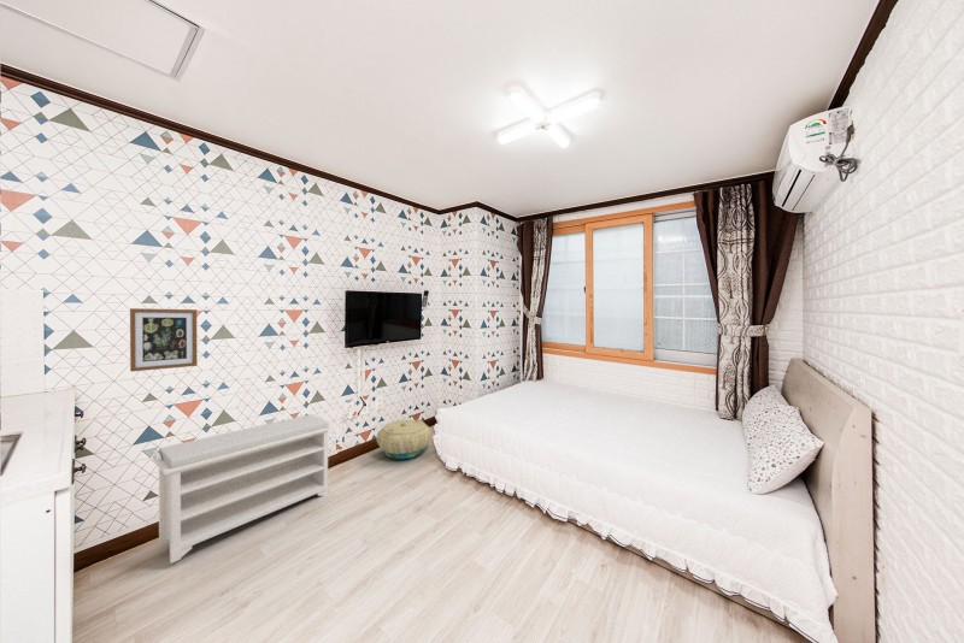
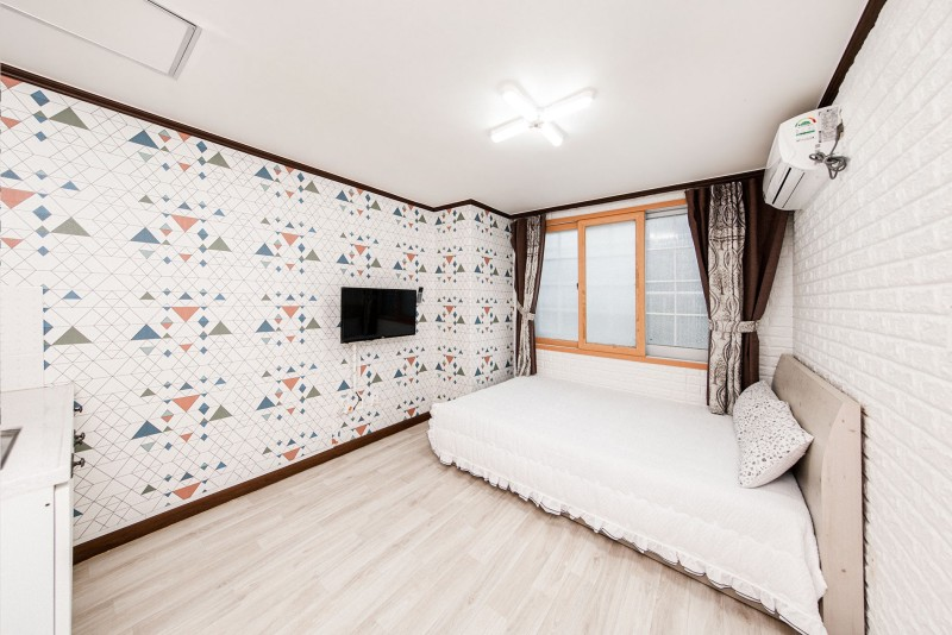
- wall art [129,307,199,372]
- basket [376,419,433,460]
- bench [151,413,335,565]
